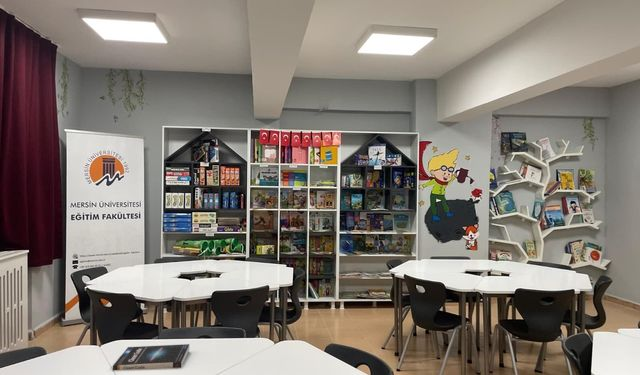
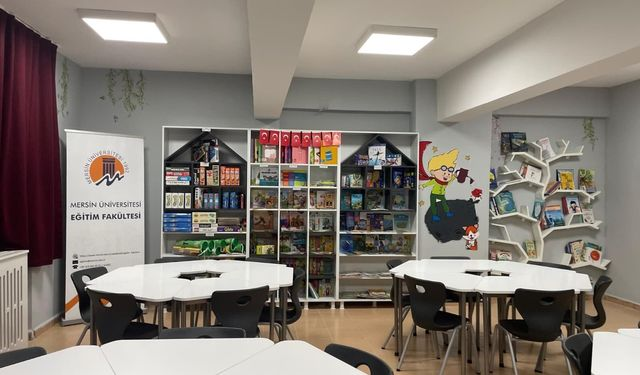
- book [112,343,190,371]
